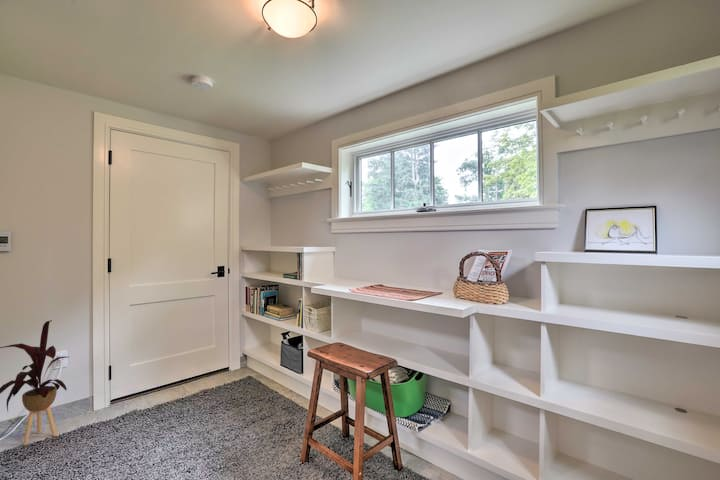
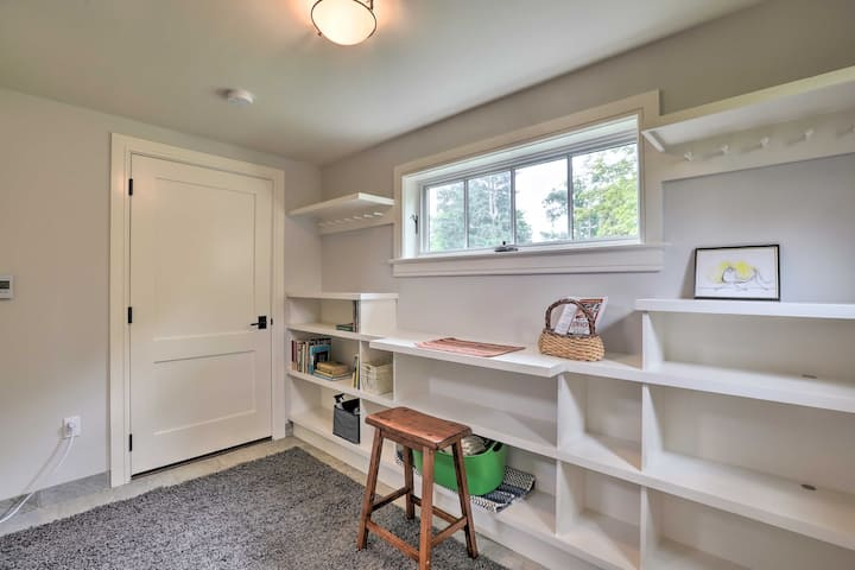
- house plant [0,319,68,446]
